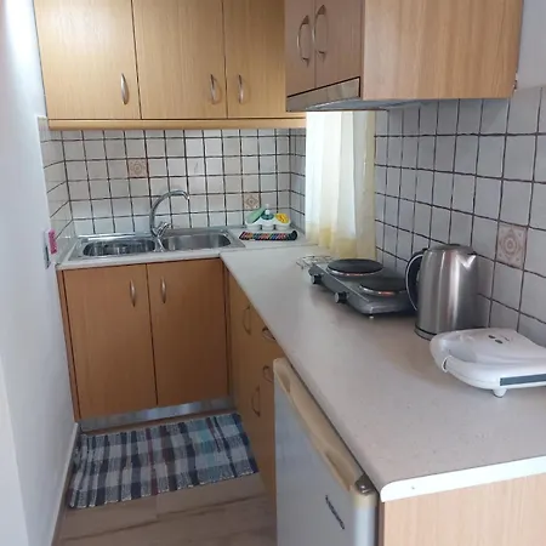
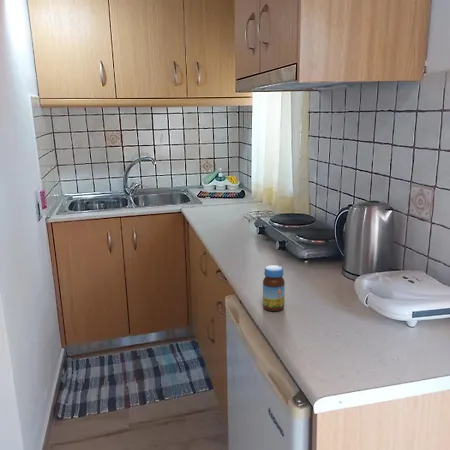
+ jar [262,264,286,312]
